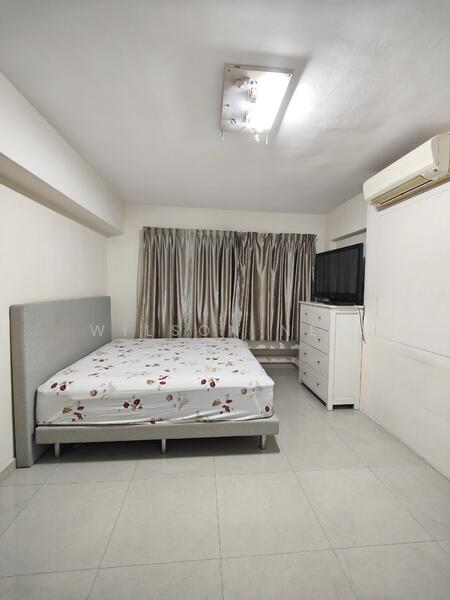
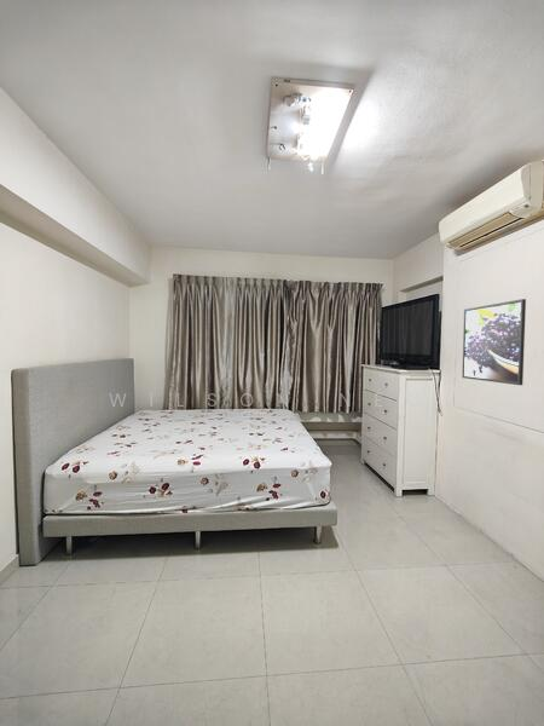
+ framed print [461,298,527,386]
